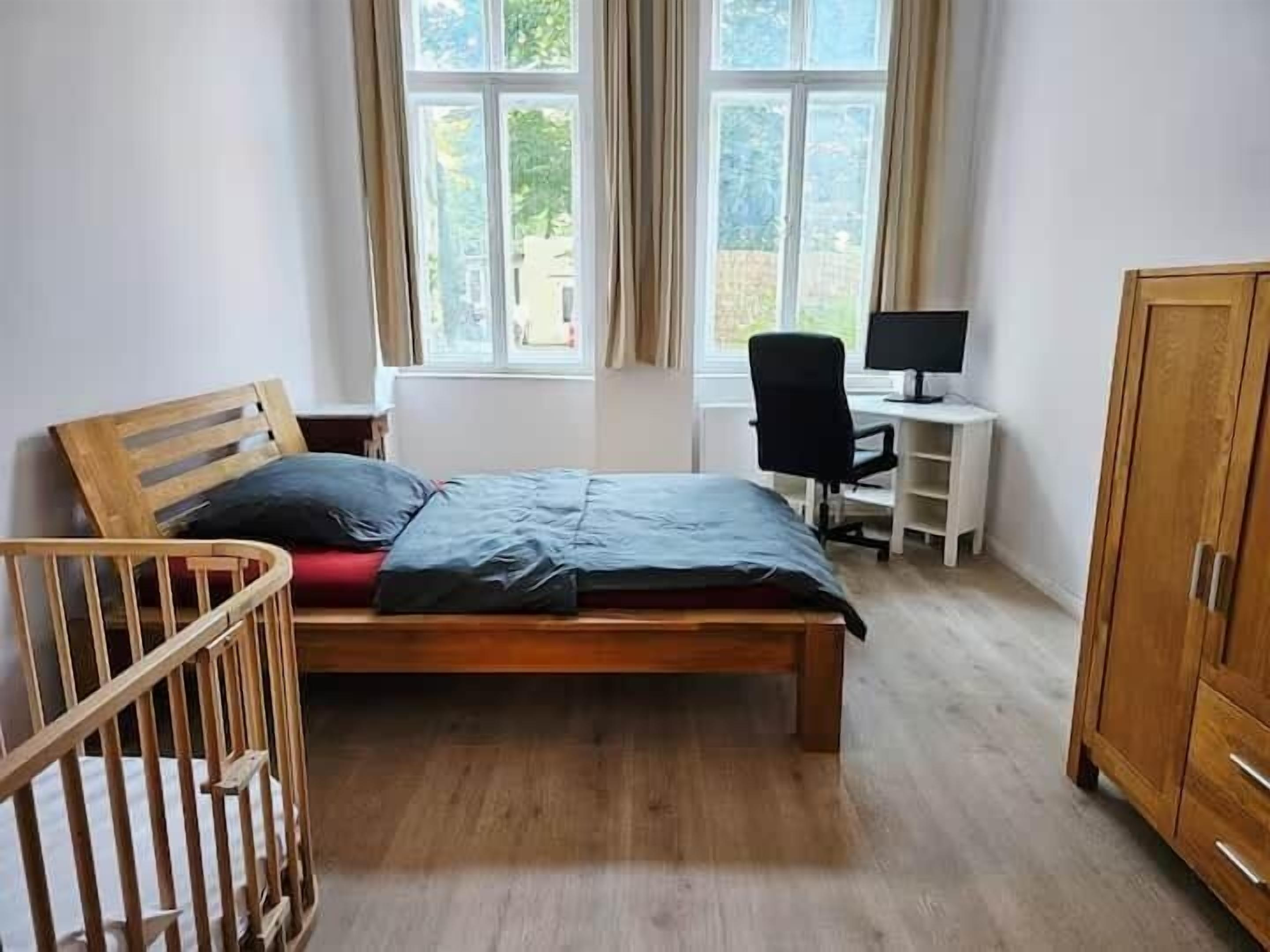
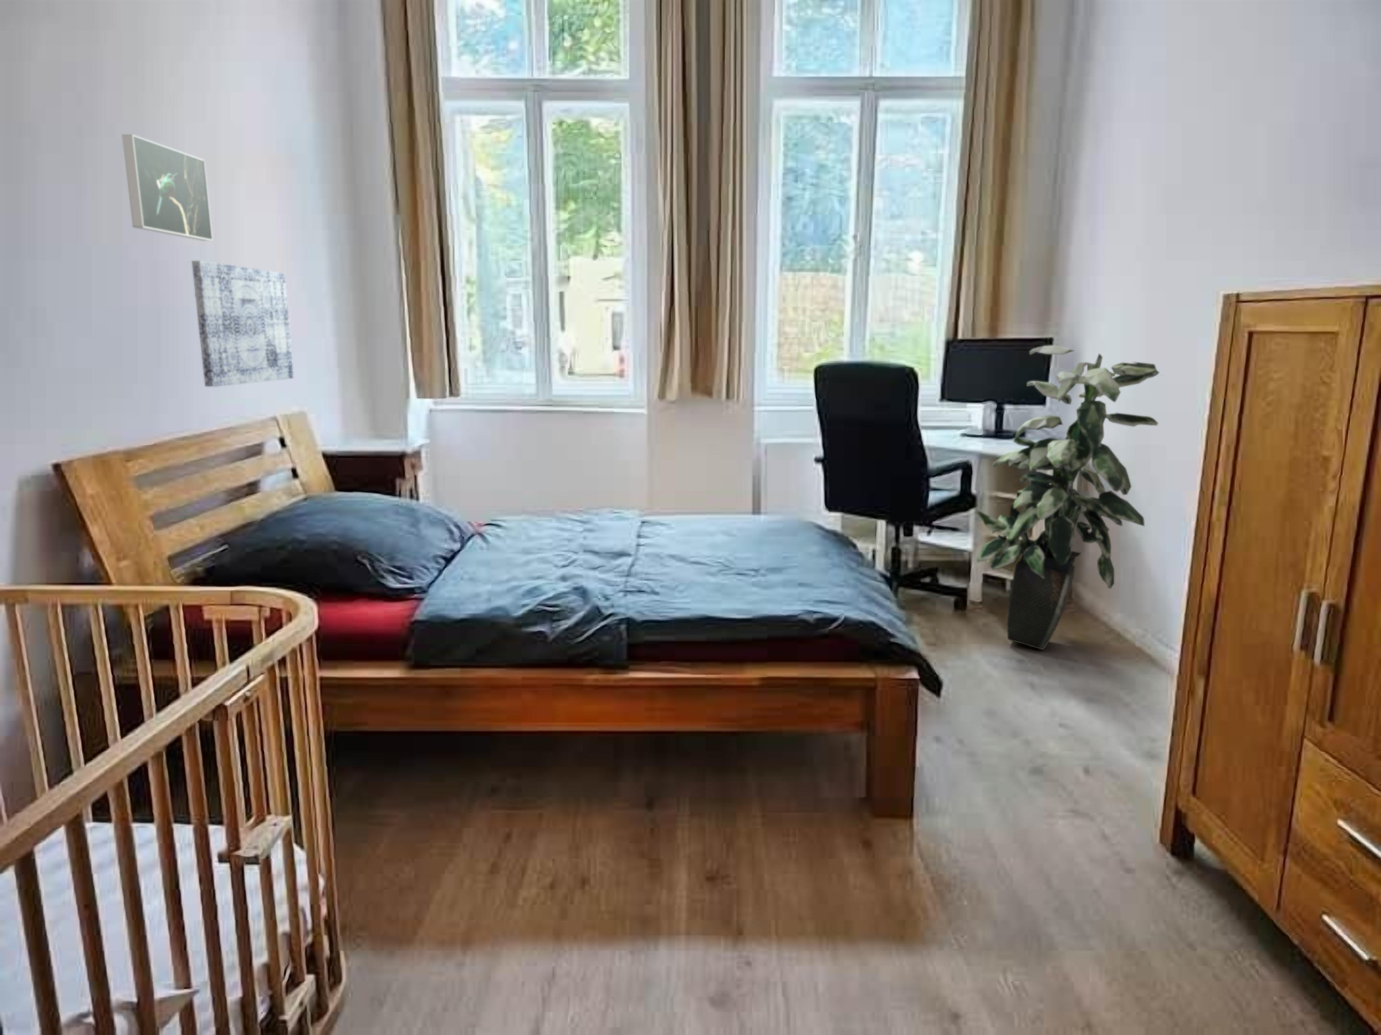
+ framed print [122,134,213,241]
+ wall art [191,260,294,387]
+ indoor plant [975,345,1164,651]
